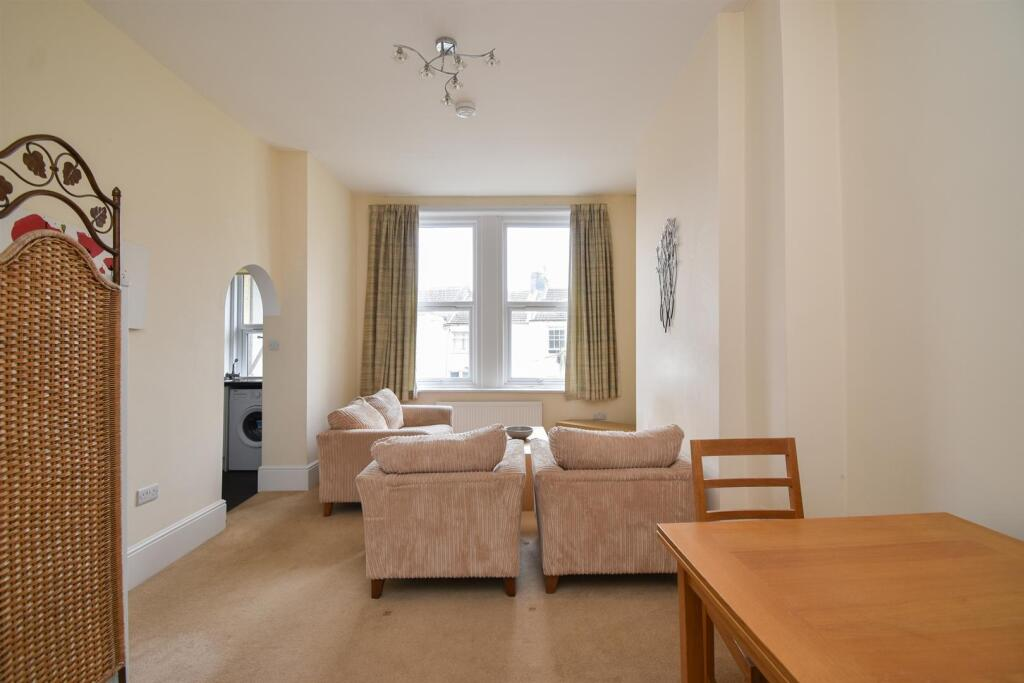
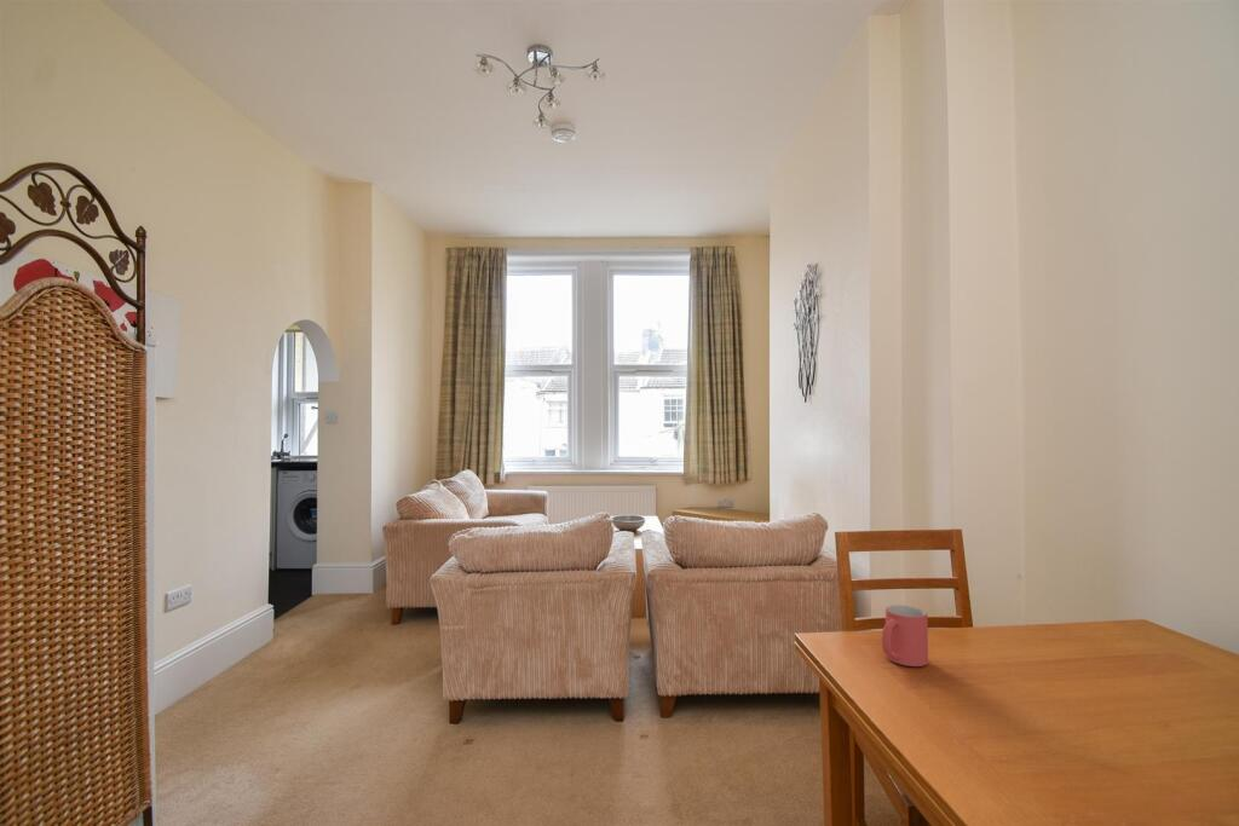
+ mug [881,603,929,668]
